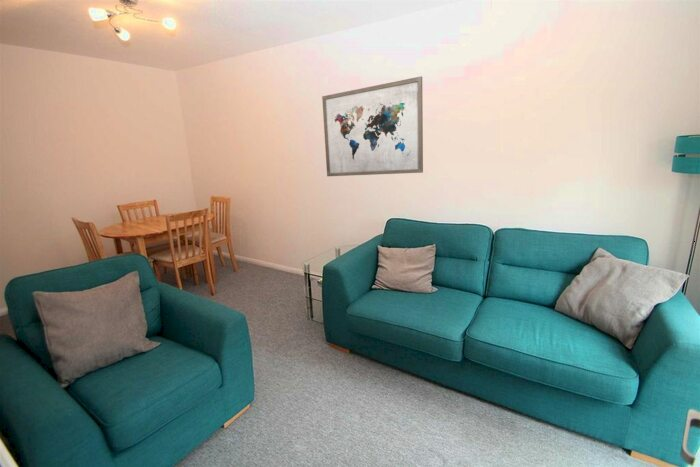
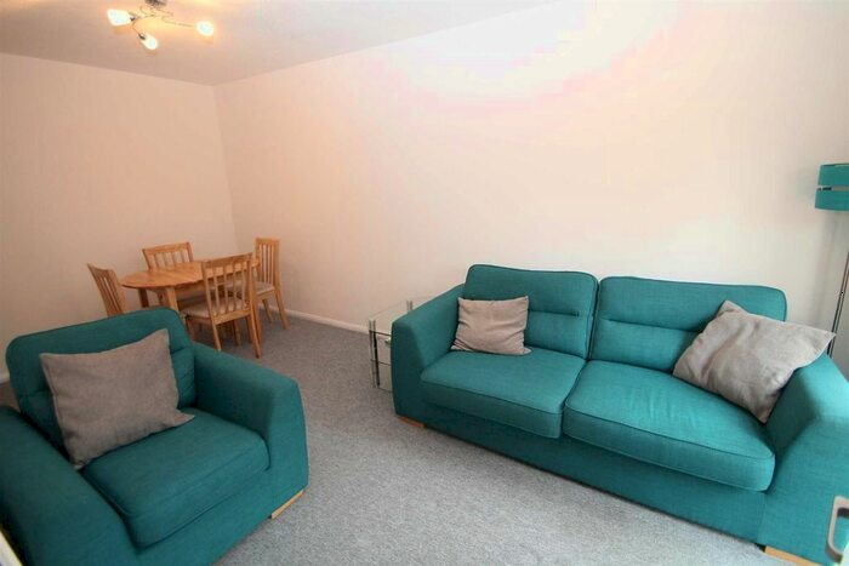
- wall art [321,75,424,177]
